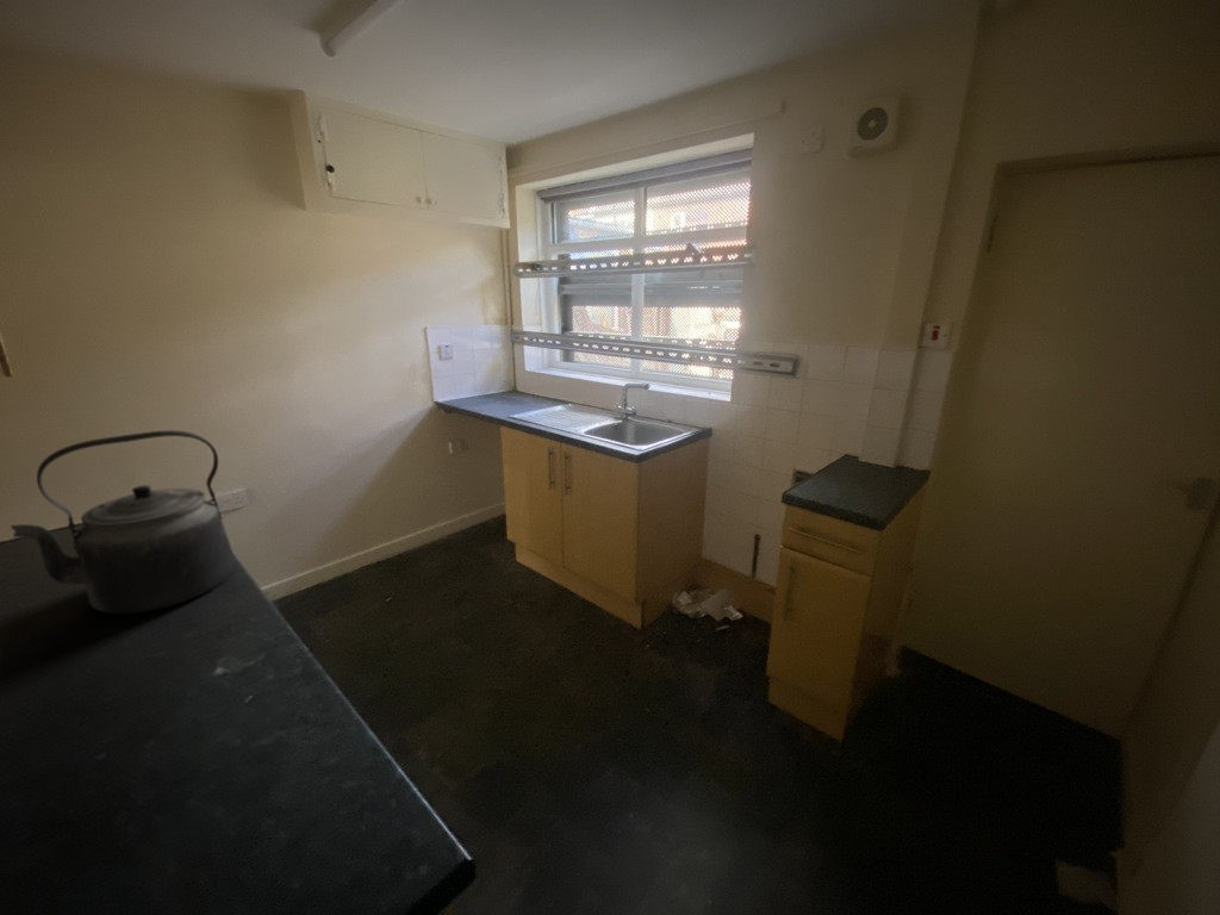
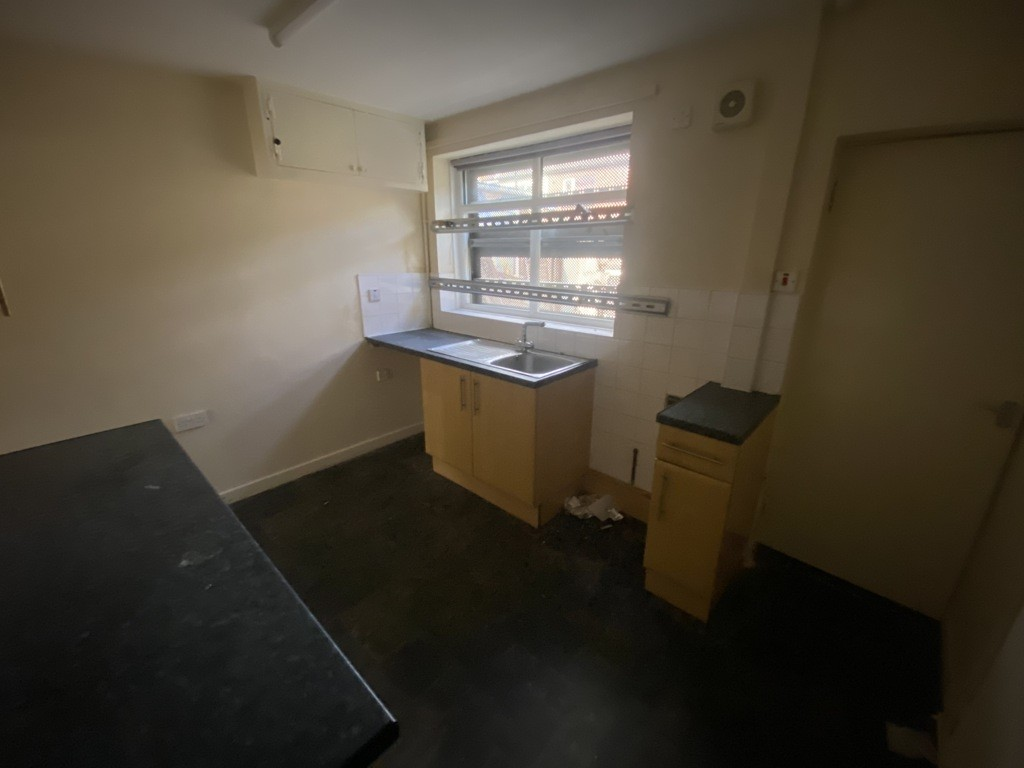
- kettle [10,429,237,615]
